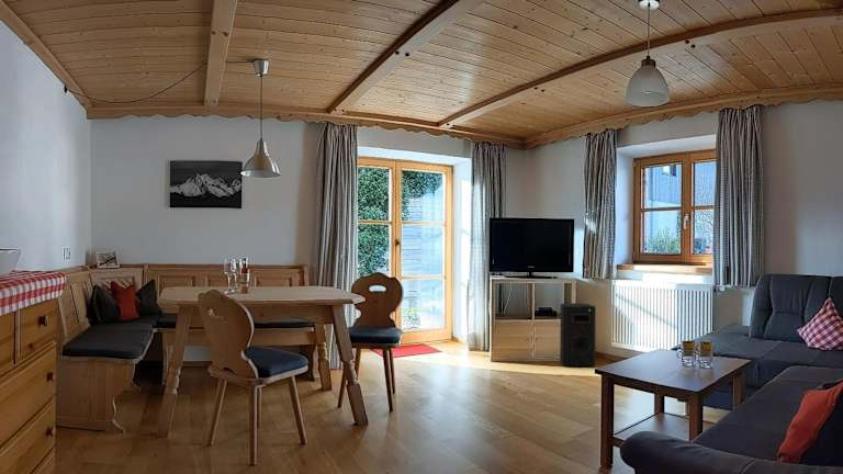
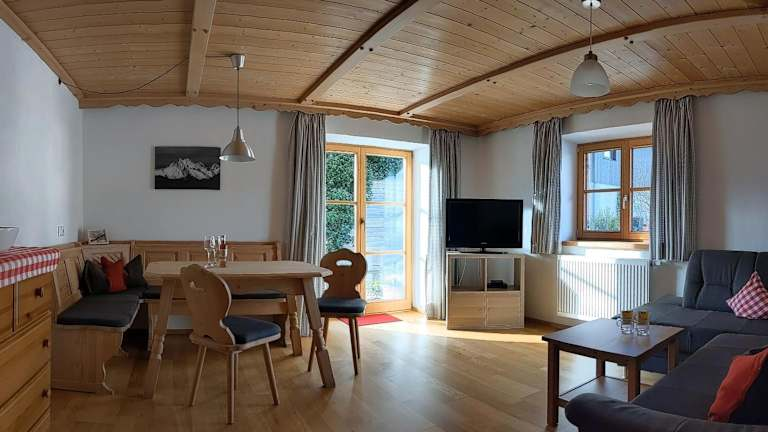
- speaker [559,302,597,368]
